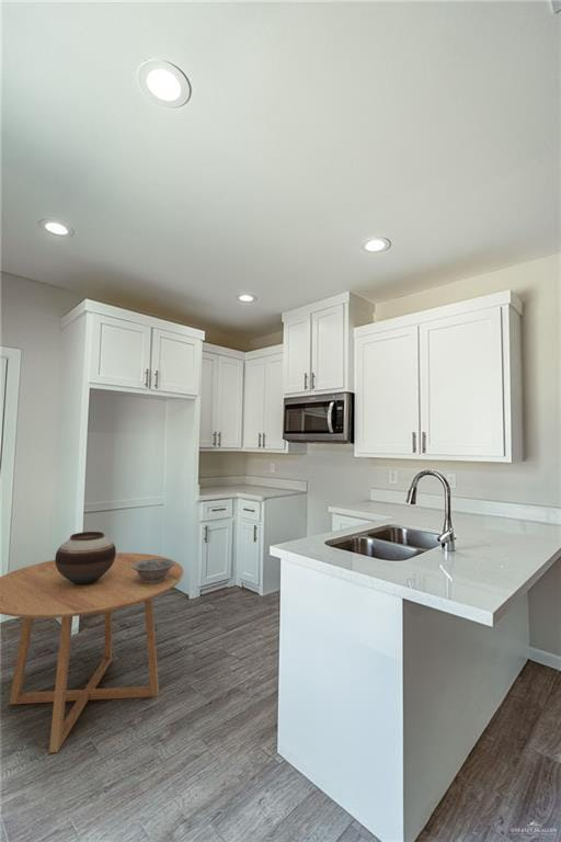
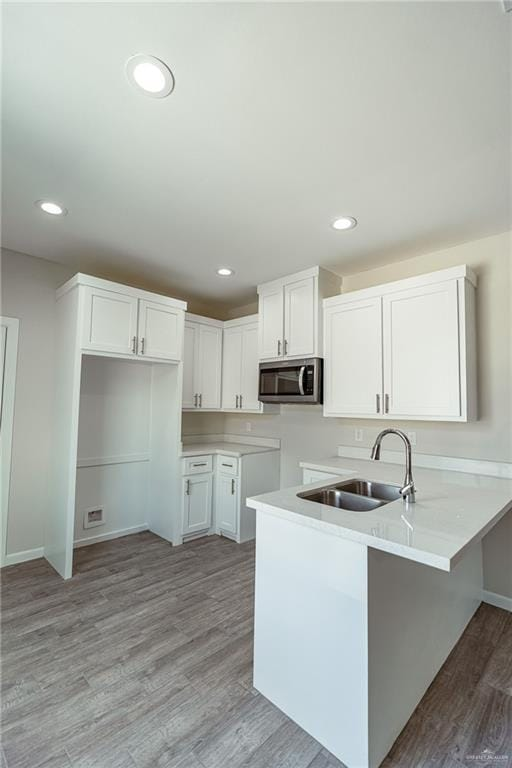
- decorative bowl [133,558,174,583]
- vase [54,531,117,585]
- dining table [0,551,184,754]
